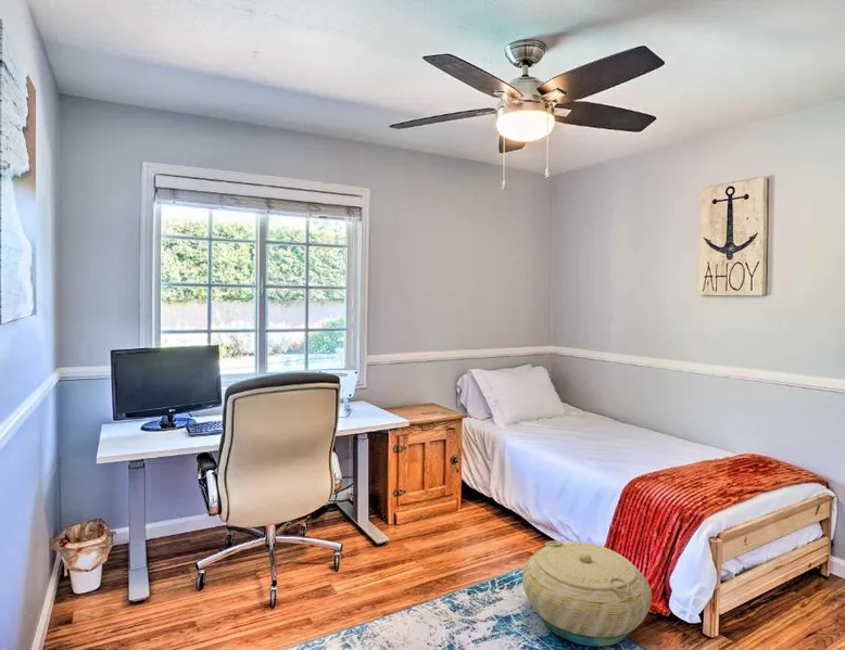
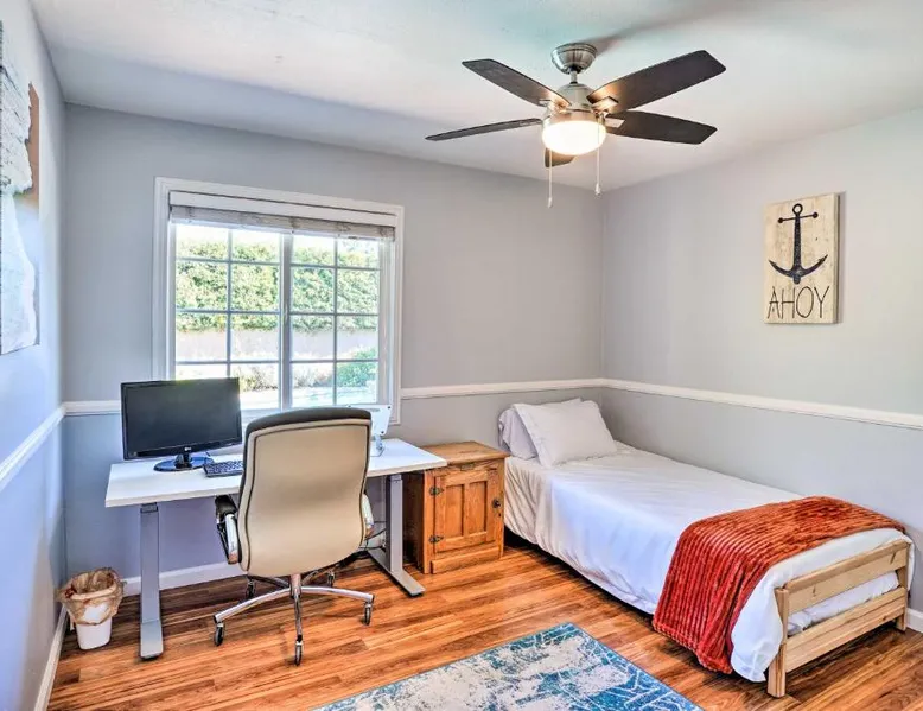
- basket [521,539,653,647]
